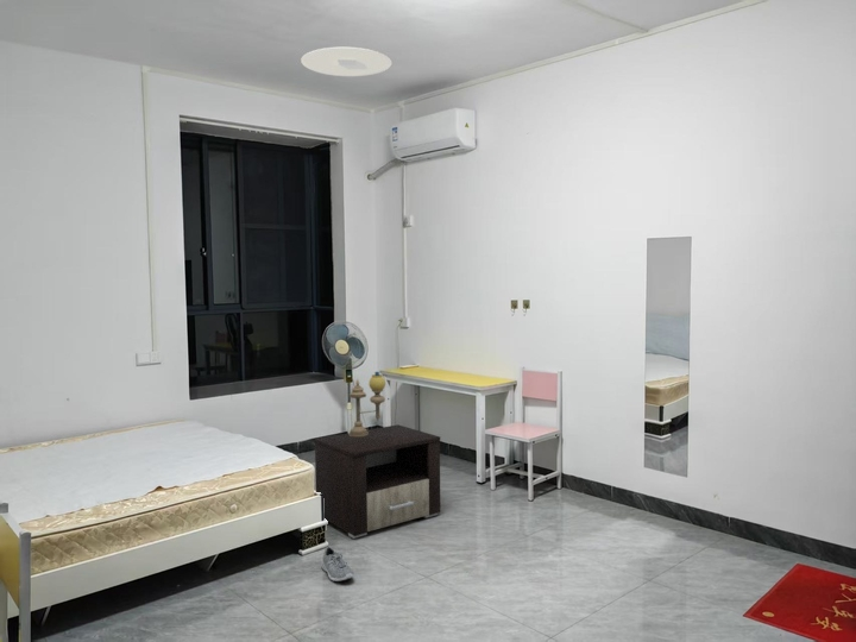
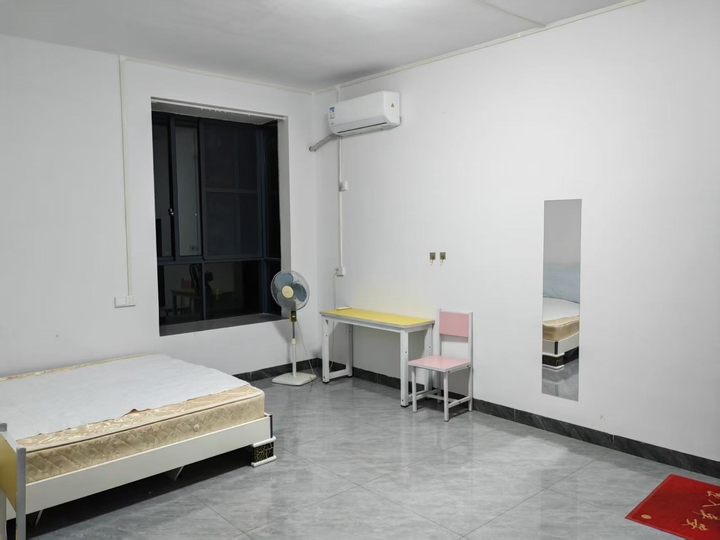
- ceiling light [300,46,392,77]
- table lamp [348,371,386,436]
- sneaker [321,545,355,583]
- nightstand [314,423,441,540]
